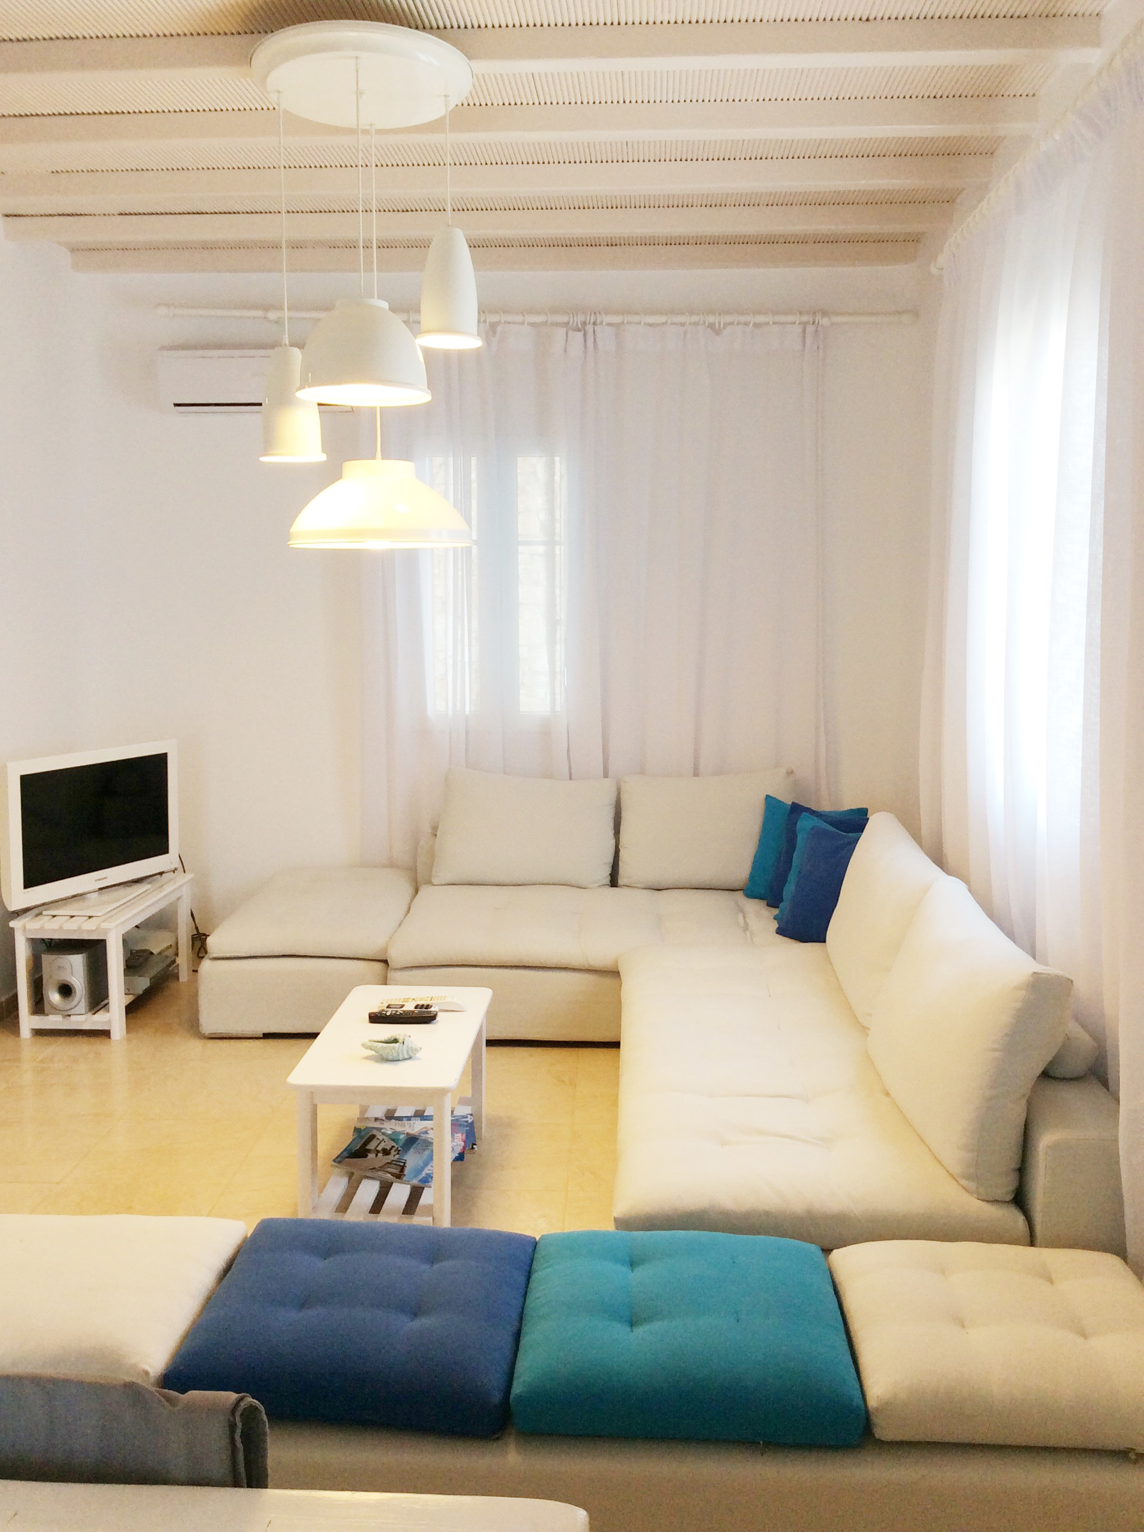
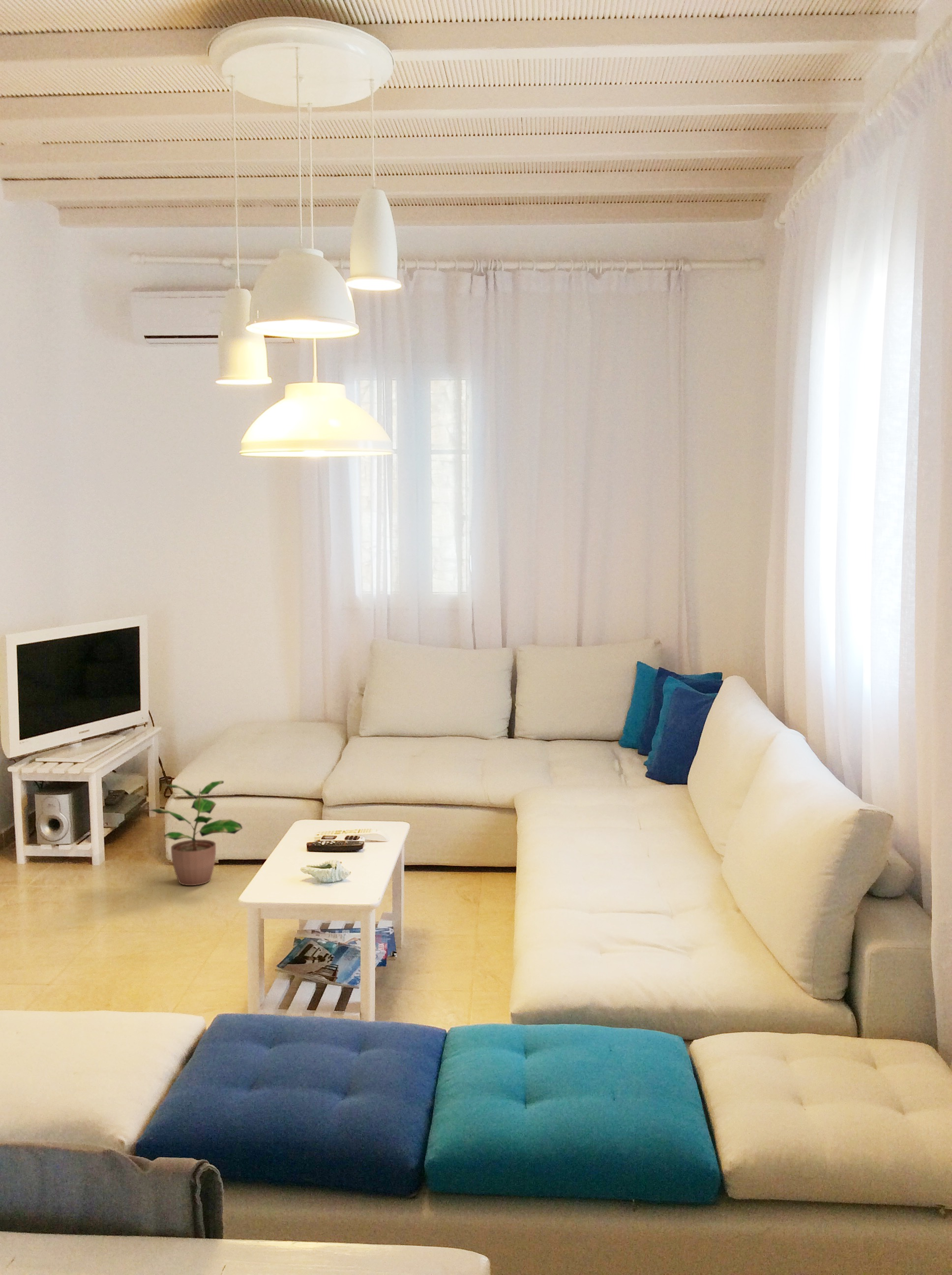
+ potted plant [149,780,243,886]
